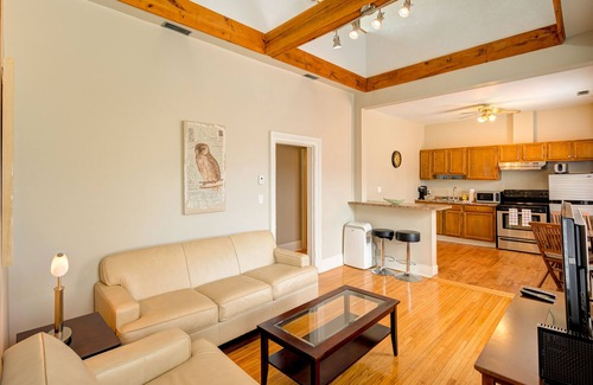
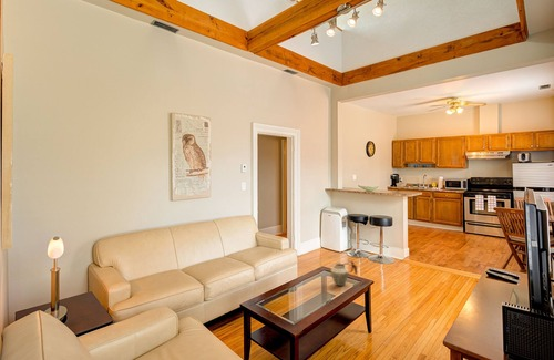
+ vase [330,259,358,287]
